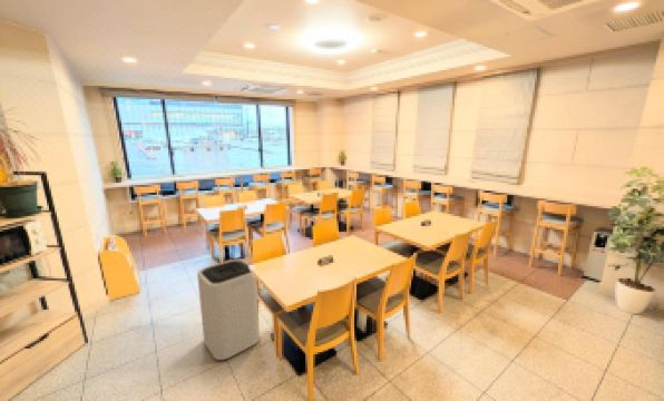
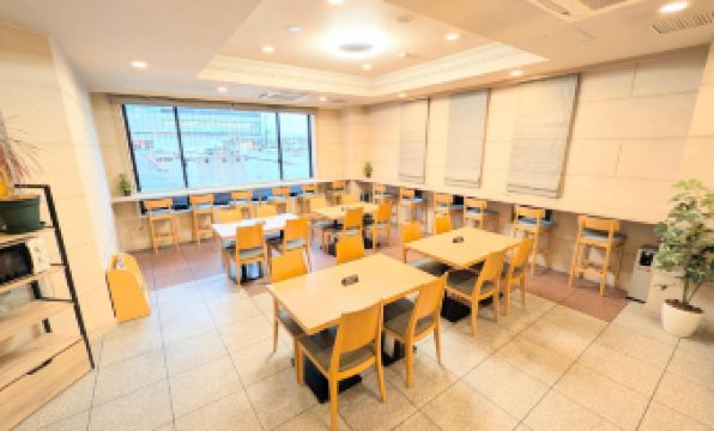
- trash can [196,258,261,361]
